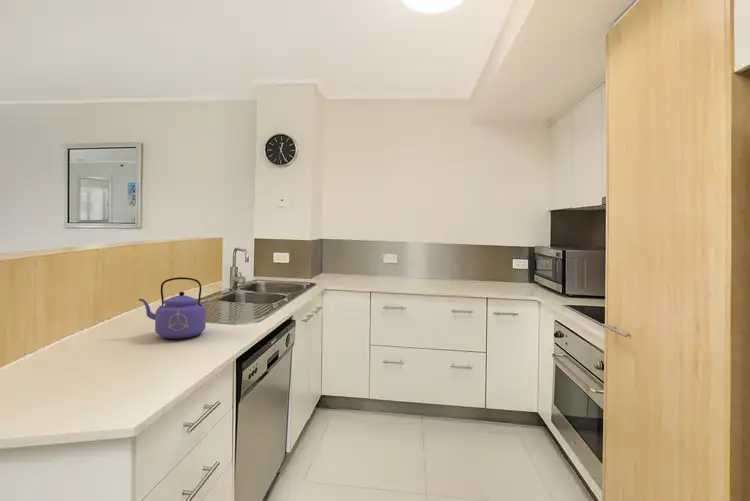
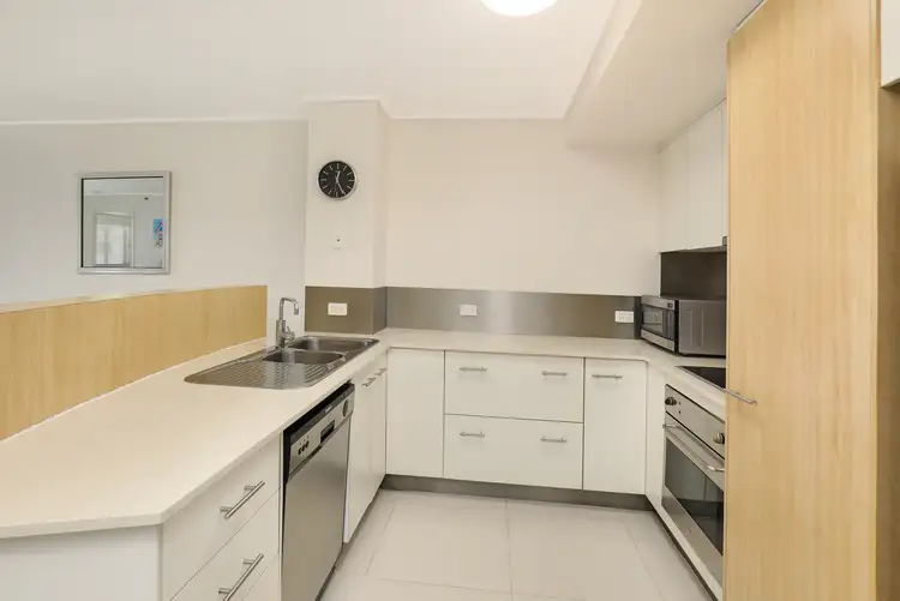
- kettle [138,276,207,340]
